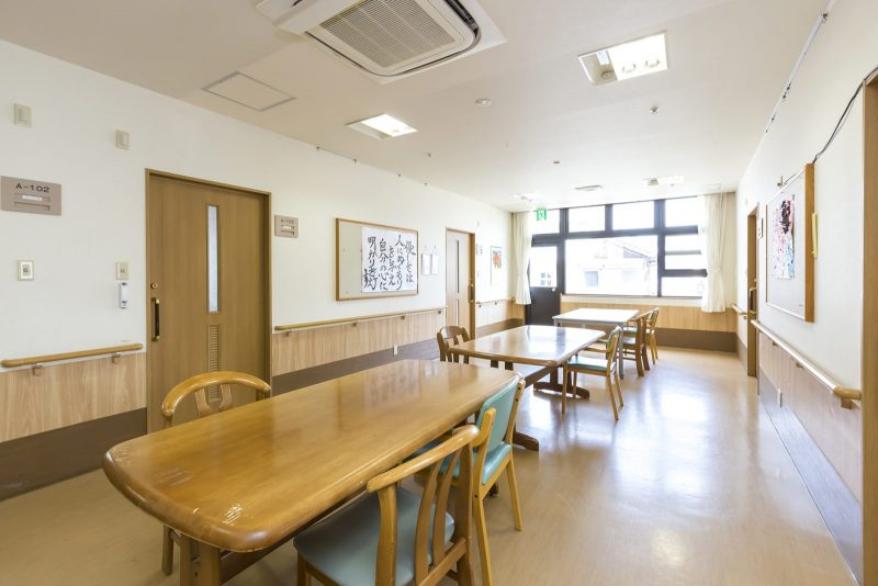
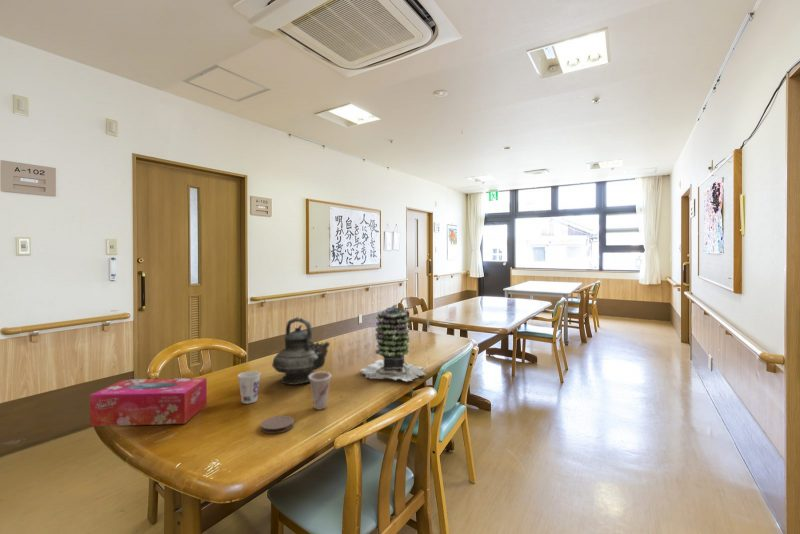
+ tissue box [89,377,208,427]
+ succulent plant [360,302,431,383]
+ cup [237,370,262,405]
+ cup [309,370,333,411]
+ coaster [260,415,295,434]
+ teapot [271,316,331,386]
